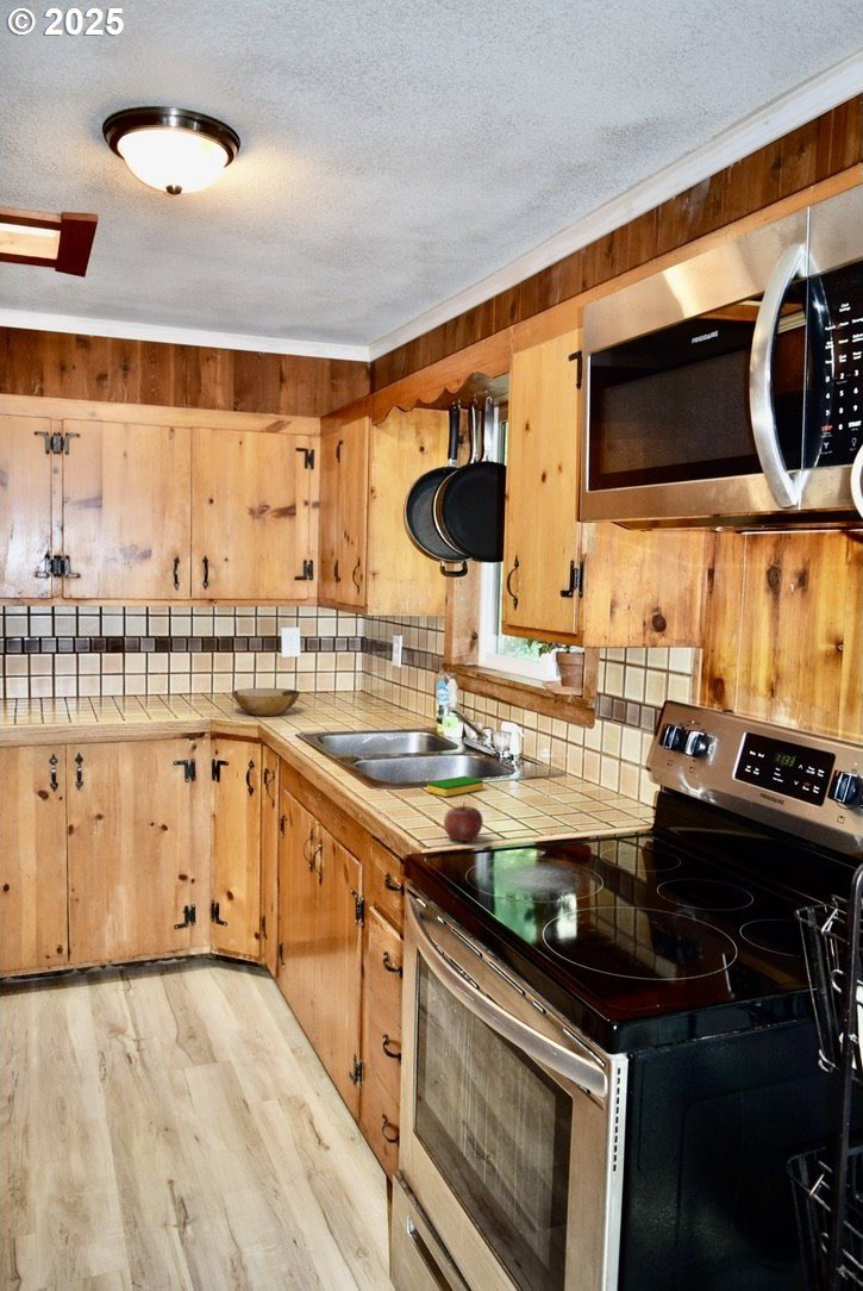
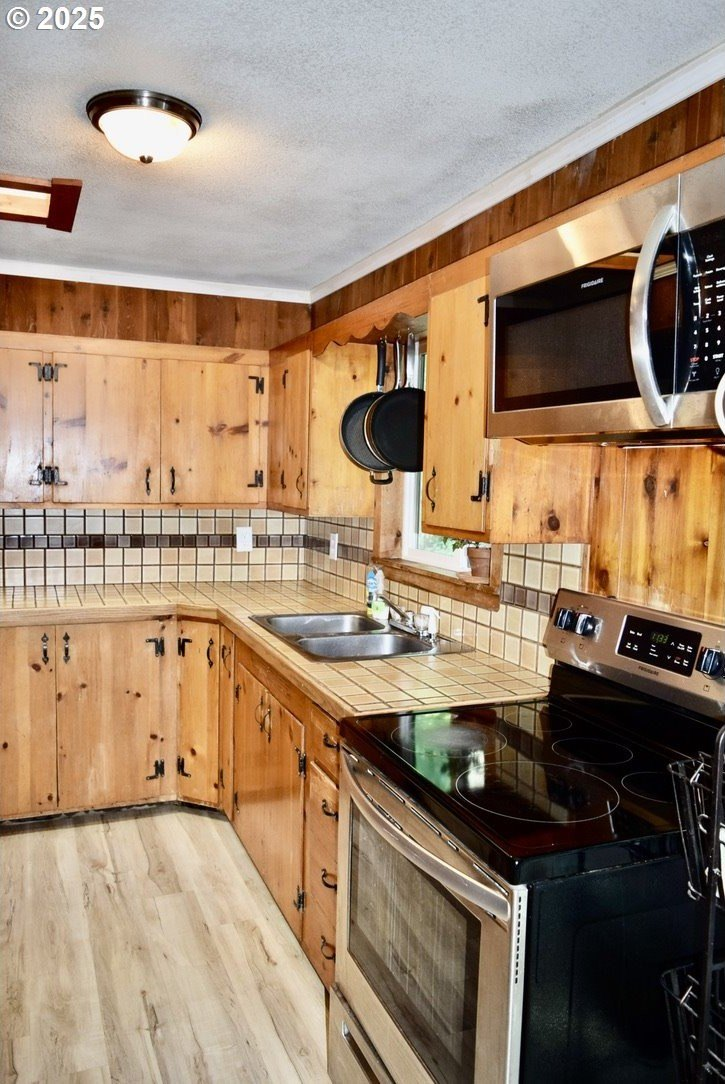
- bowl [231,687,301,717]
- apple [443,802,484,842]
- dish sponge [426,775,484,798]
